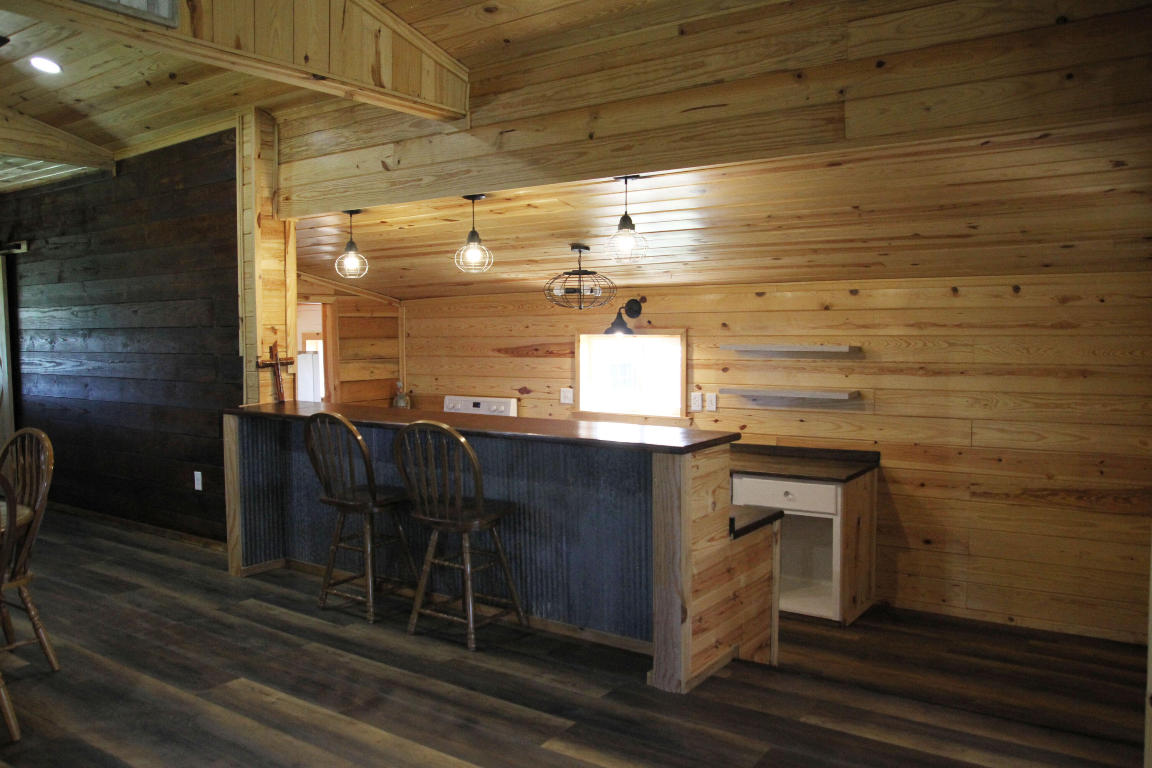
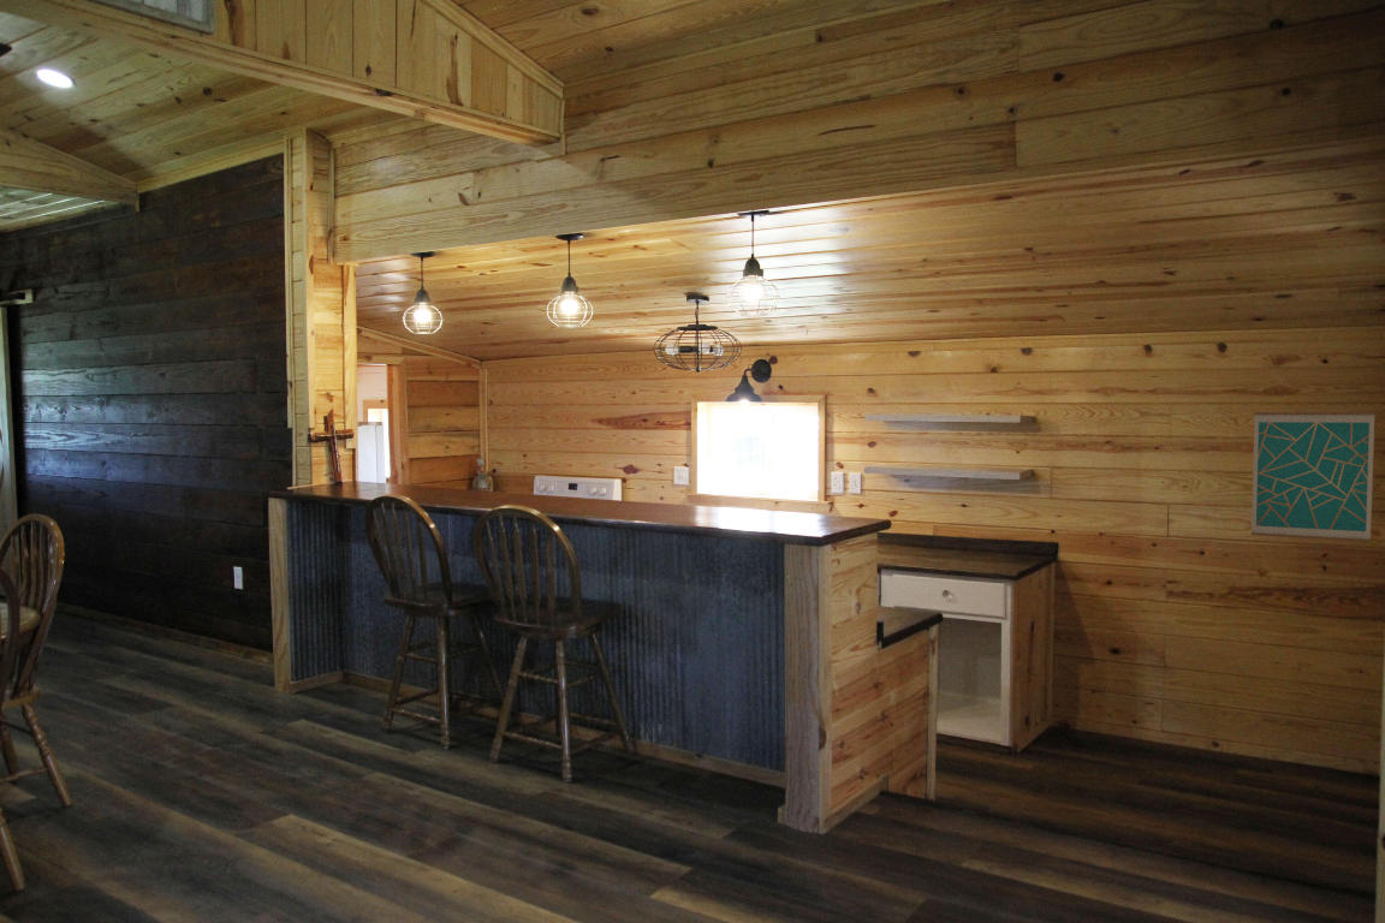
+ wall art [1250,411,1375,543]
